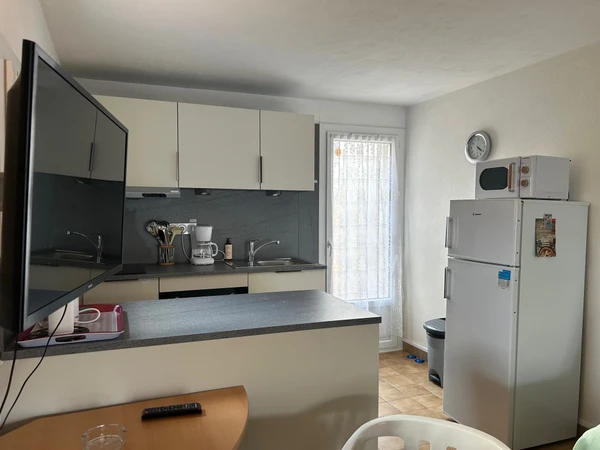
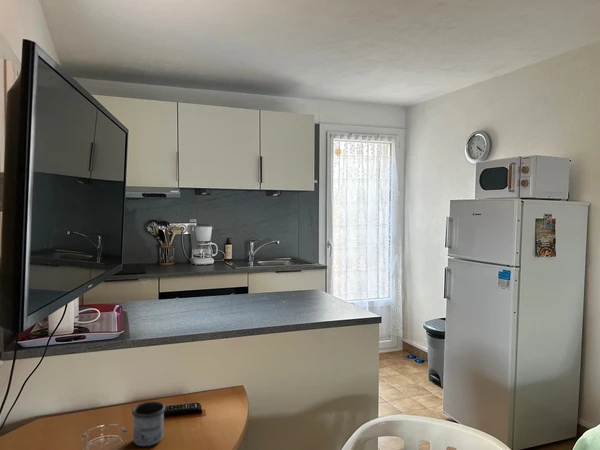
+ mug [131,401,166,447]
